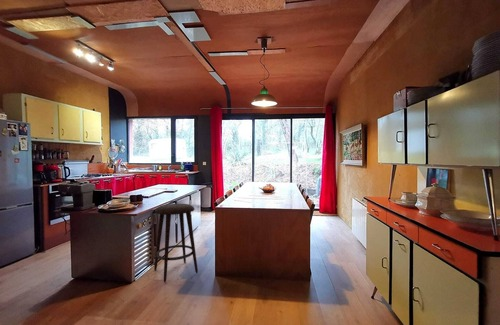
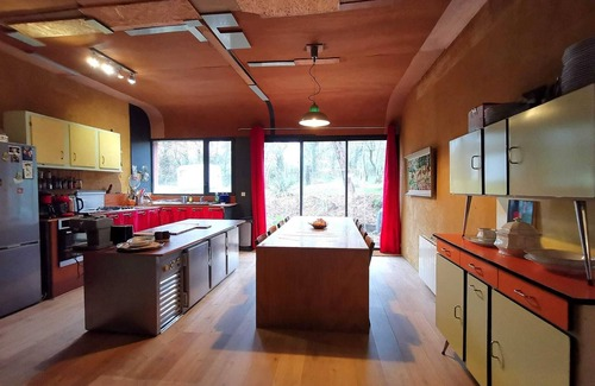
- stool [153,203,199,283]
